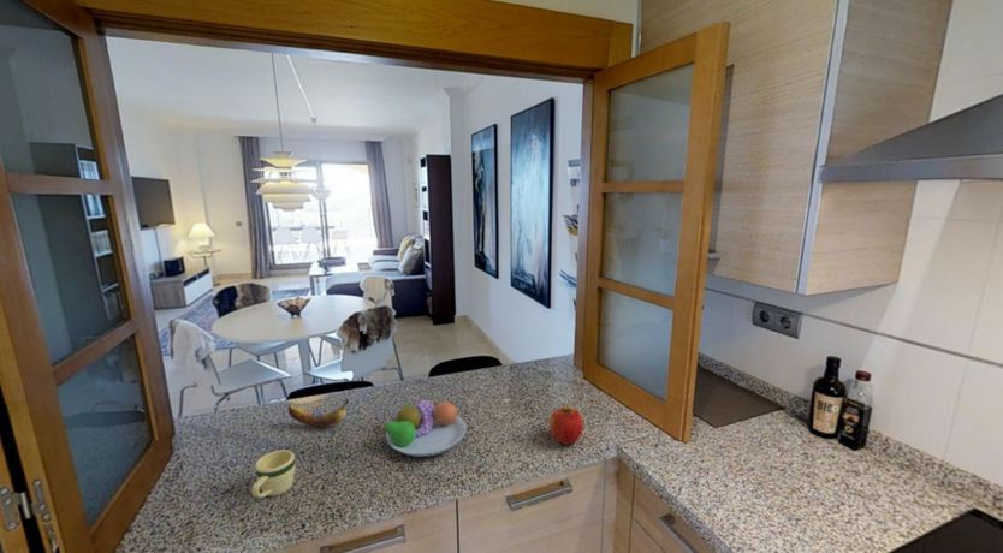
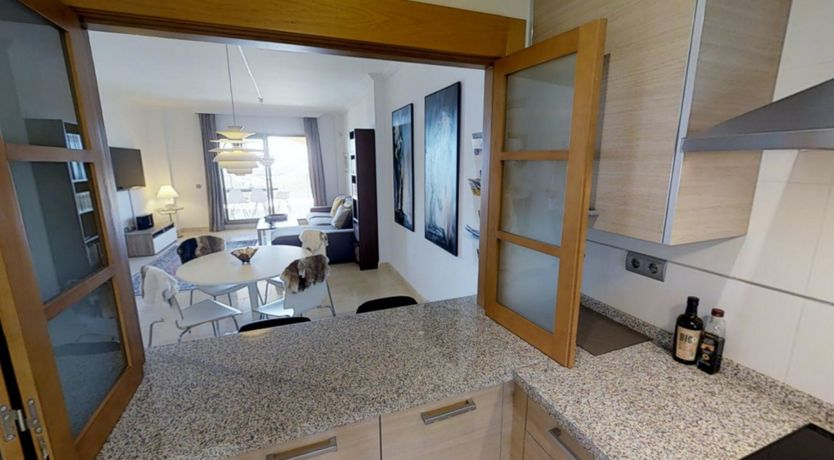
- apple [548,405,584,446]
- fruit bowl [374,399,468,458]
- banana [287,398,350,428]
- mug [250,448,297,499]
